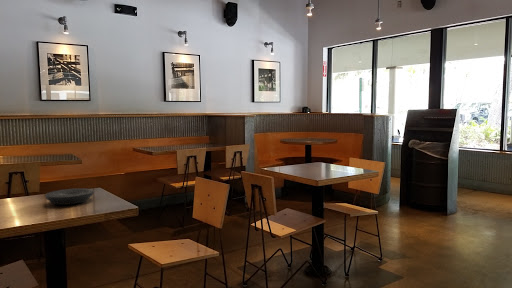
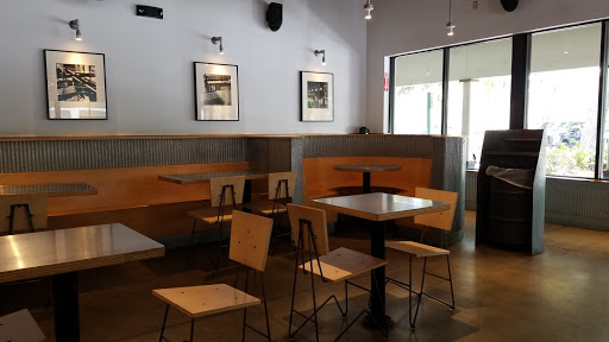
- plate [44,188,95,206]
